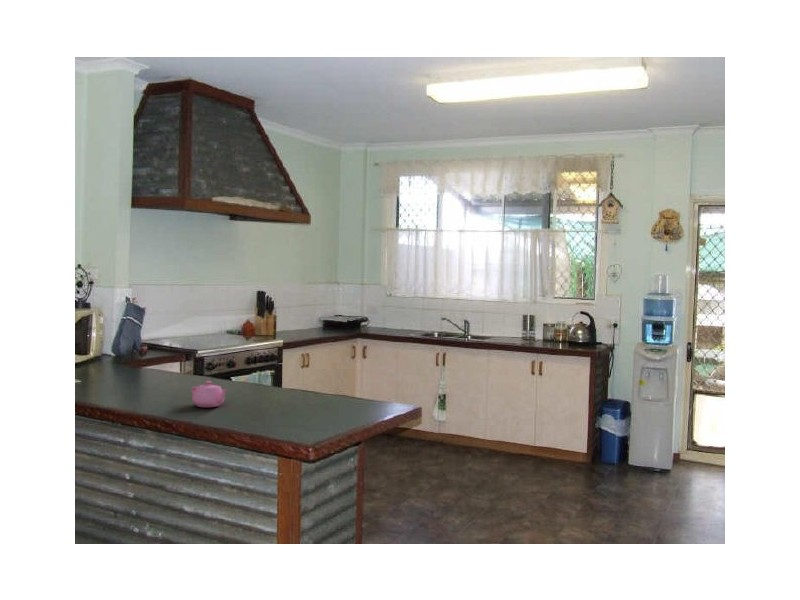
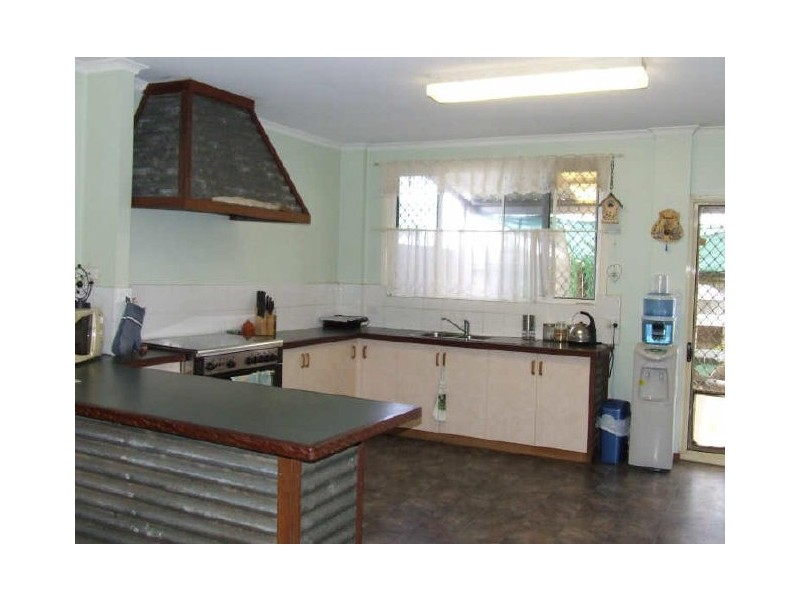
- teapot [190,380,229,408]
